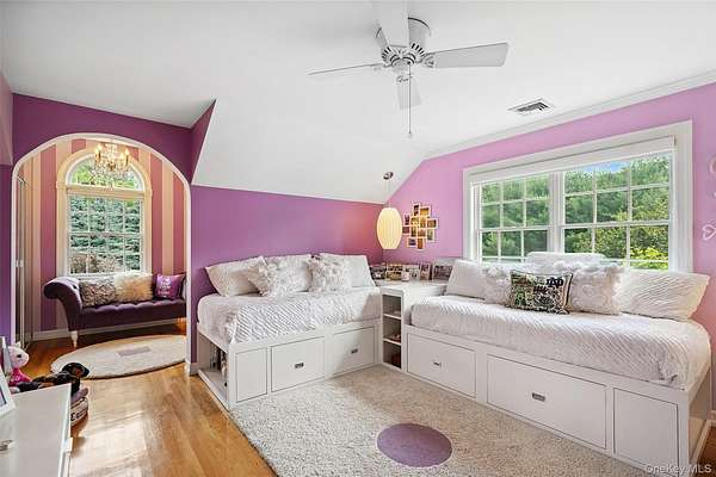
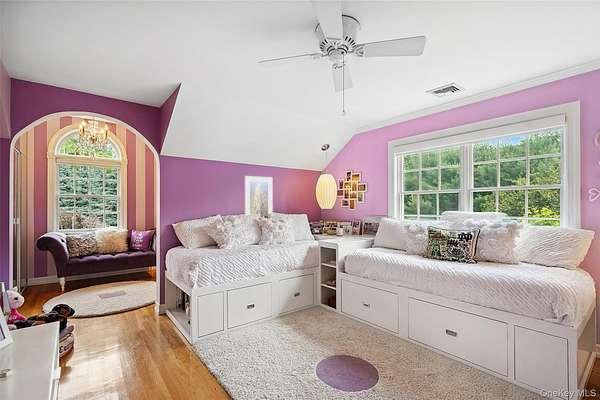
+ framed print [244,175,274,216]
